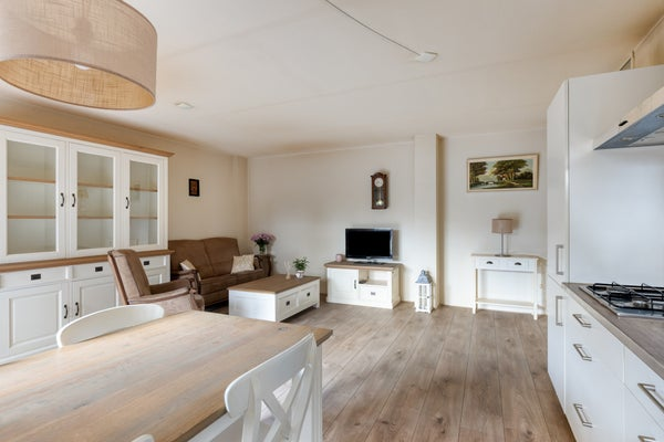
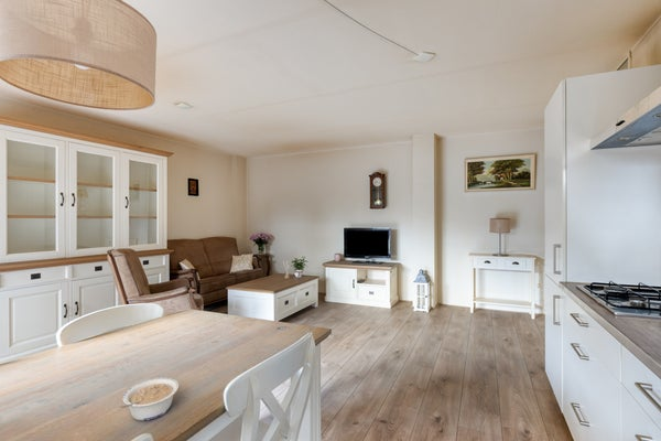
+ legume [119,377,180,421]
